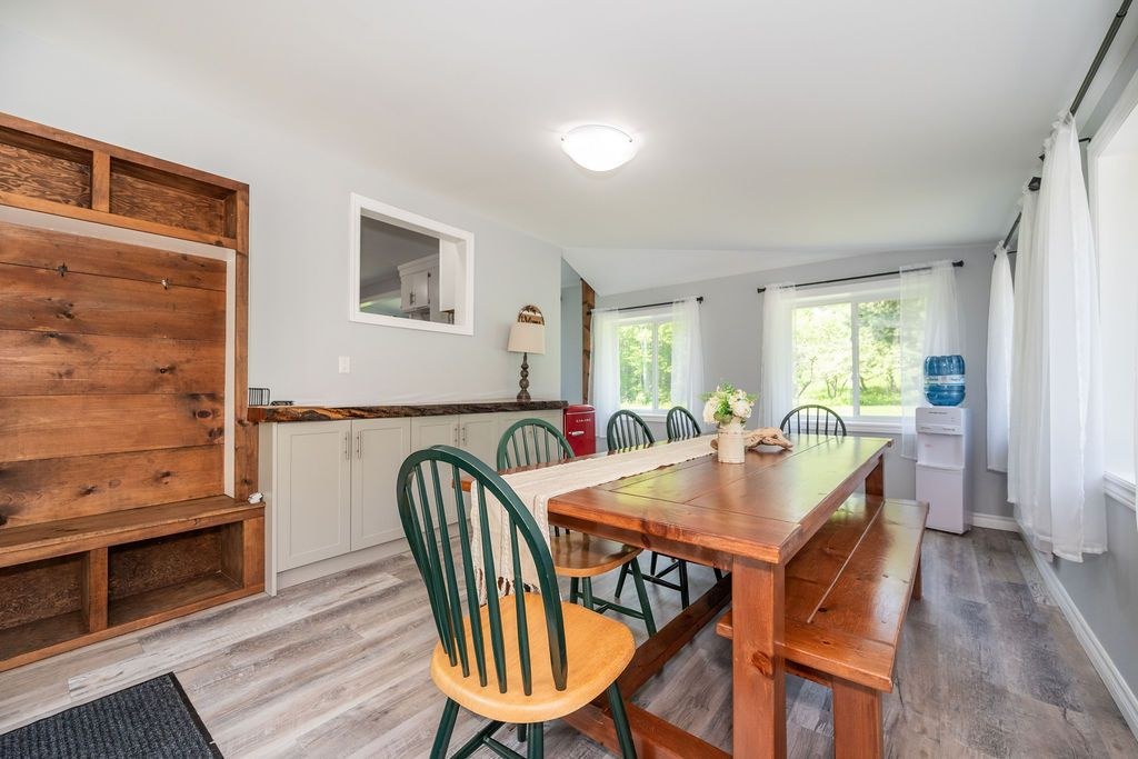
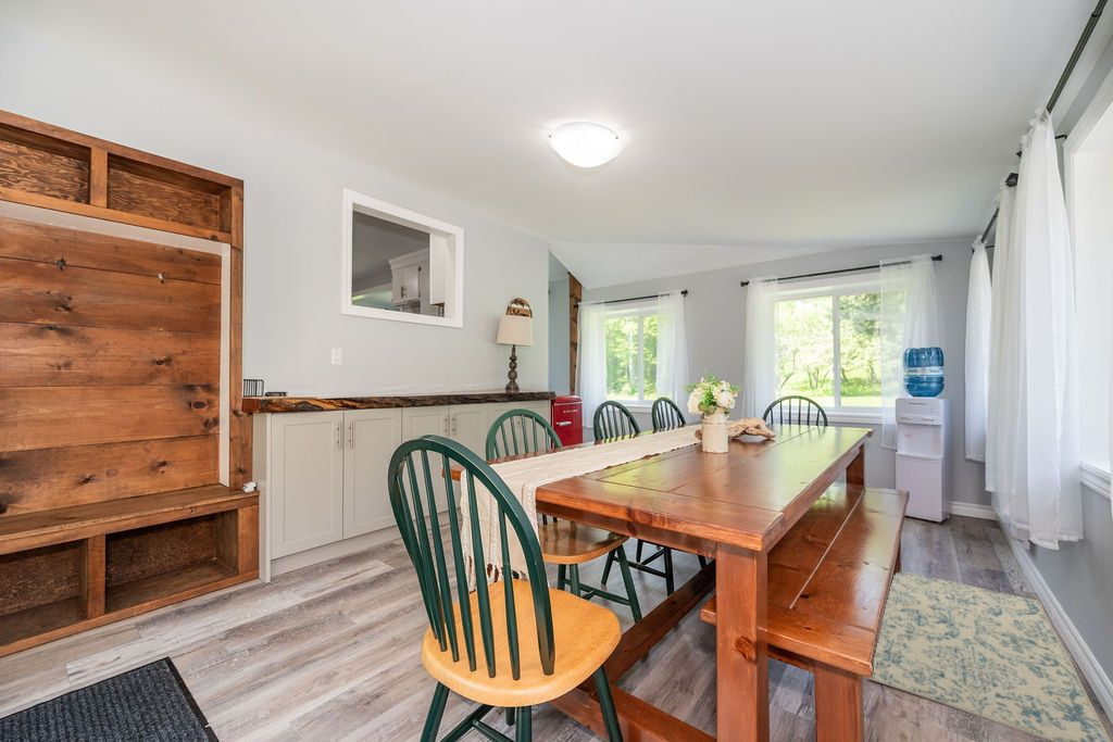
+ rug [866,570,1112,742]
